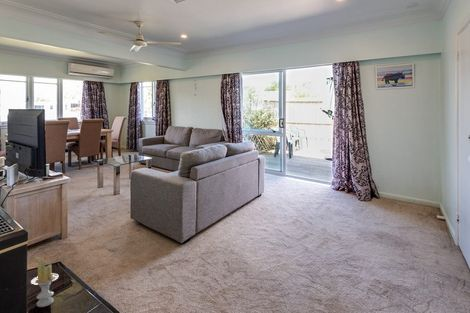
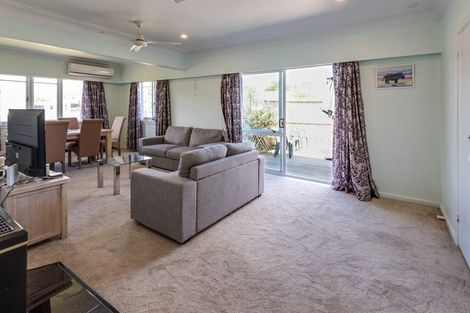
- candle [30,258,60,308]
